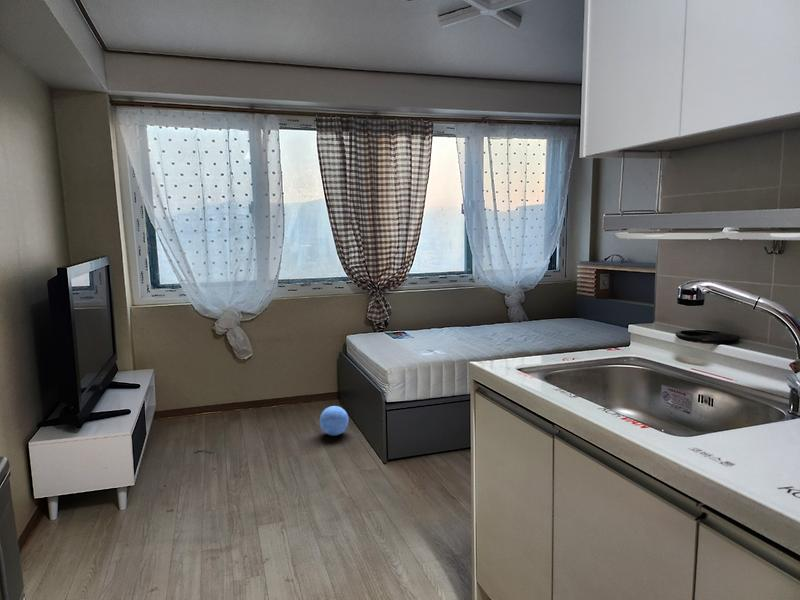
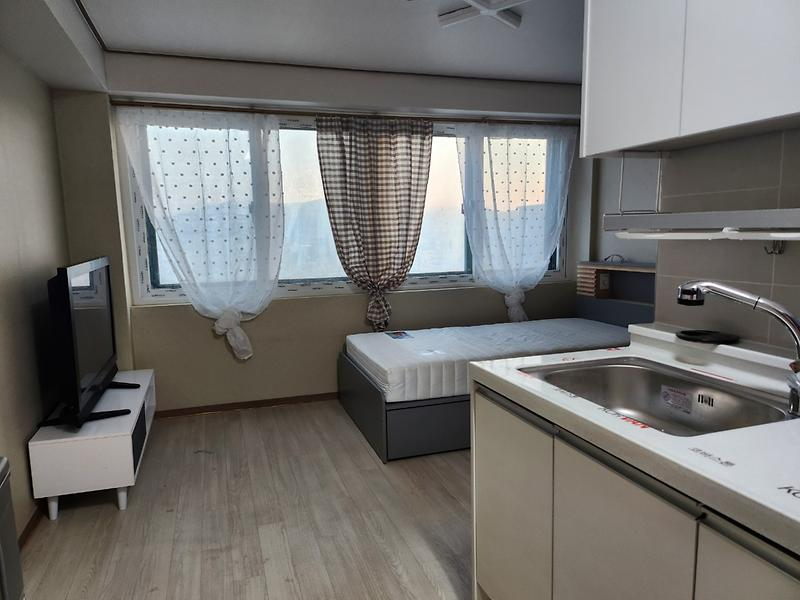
- ball [319,405,350,437]
